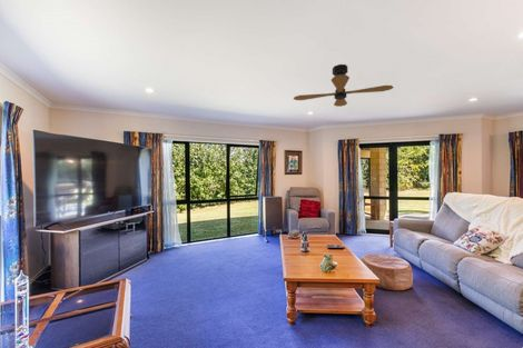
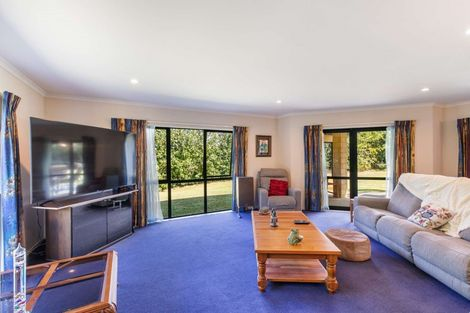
- ceiling fan [293,63,395,108]
